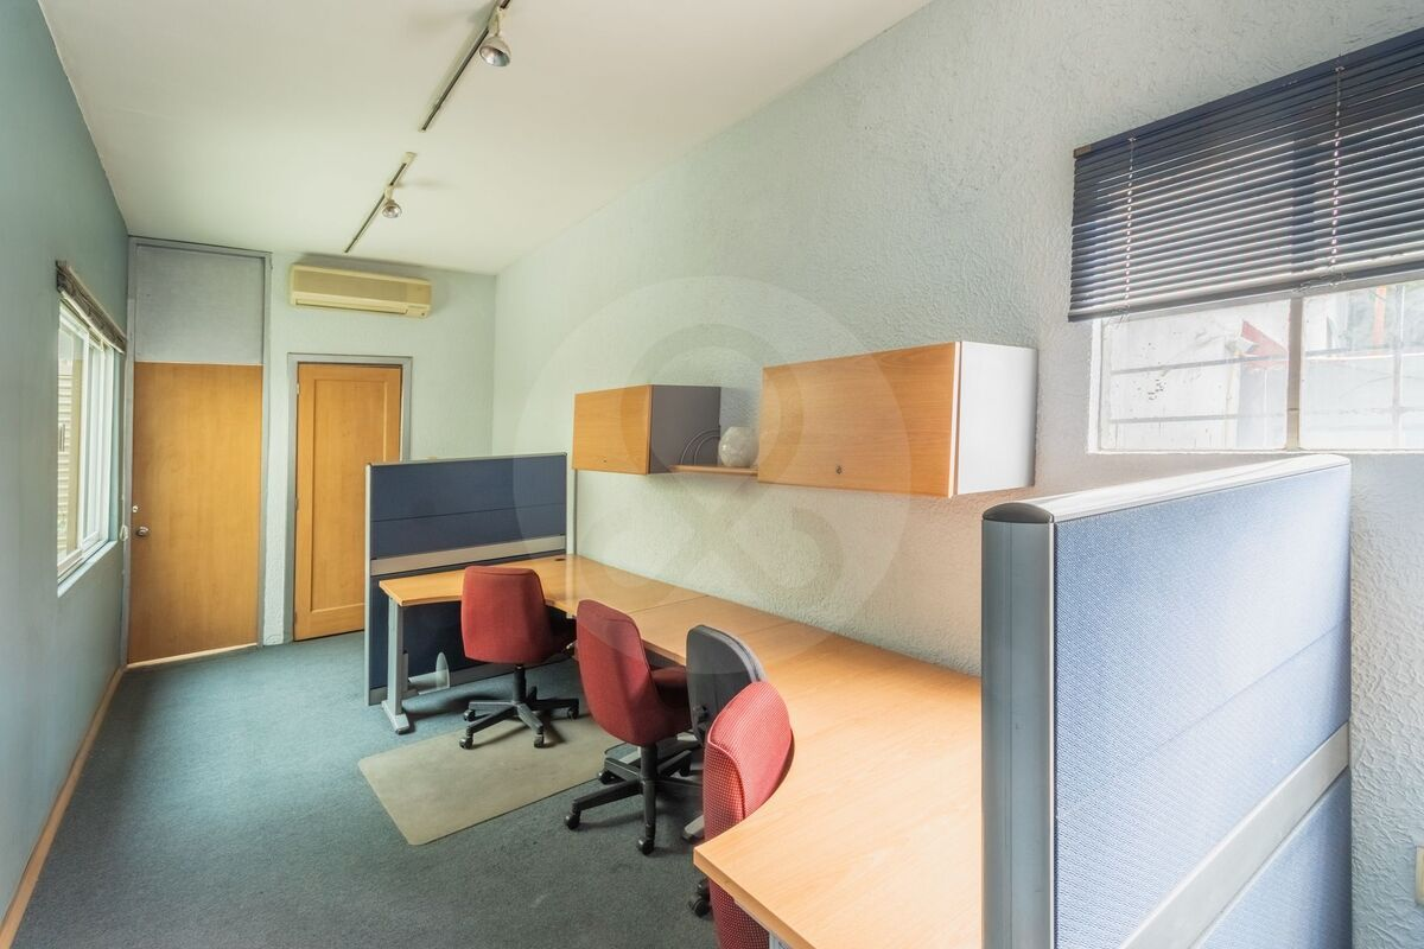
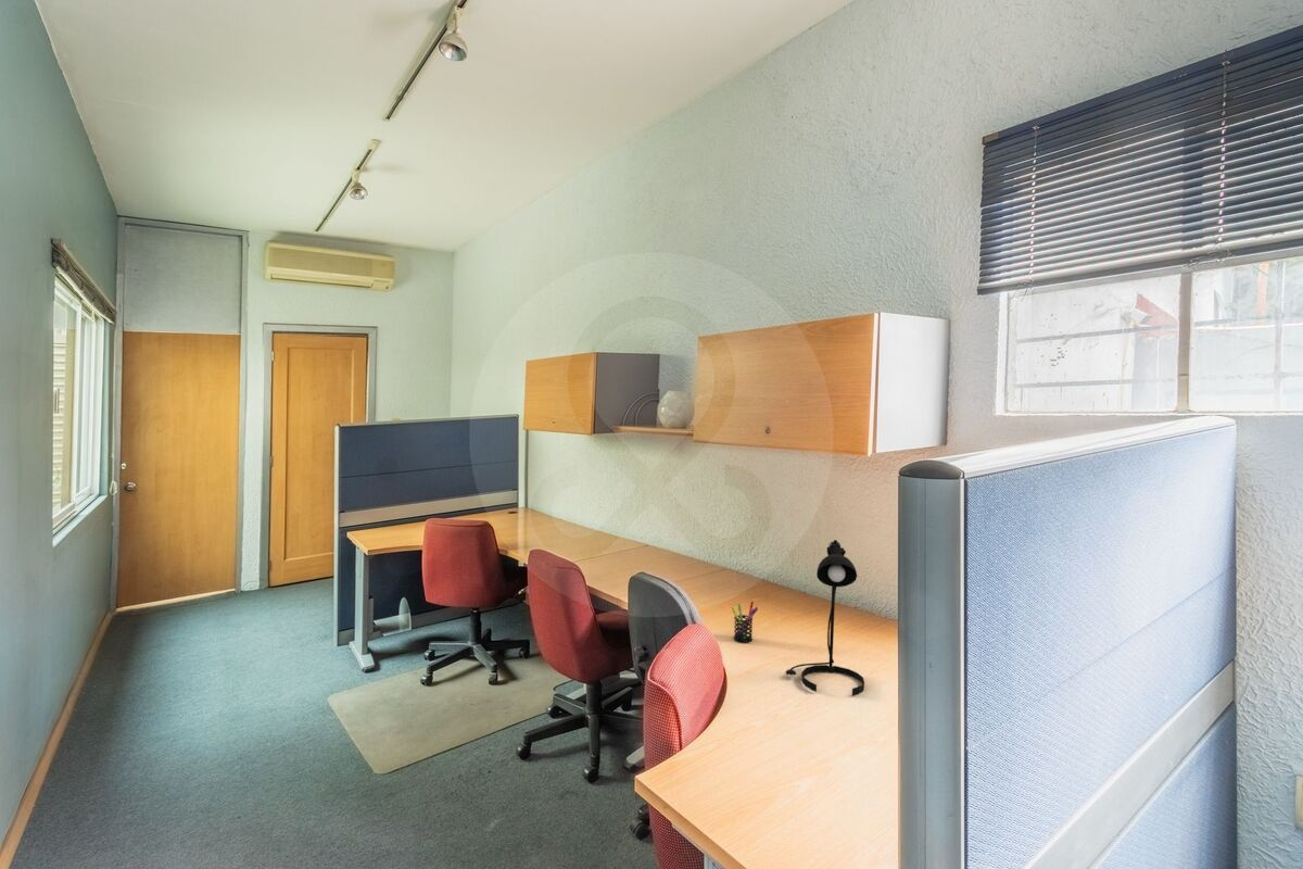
+ desk lamp [785,539,865,696]
+ pen holder [730,600,759,643]
